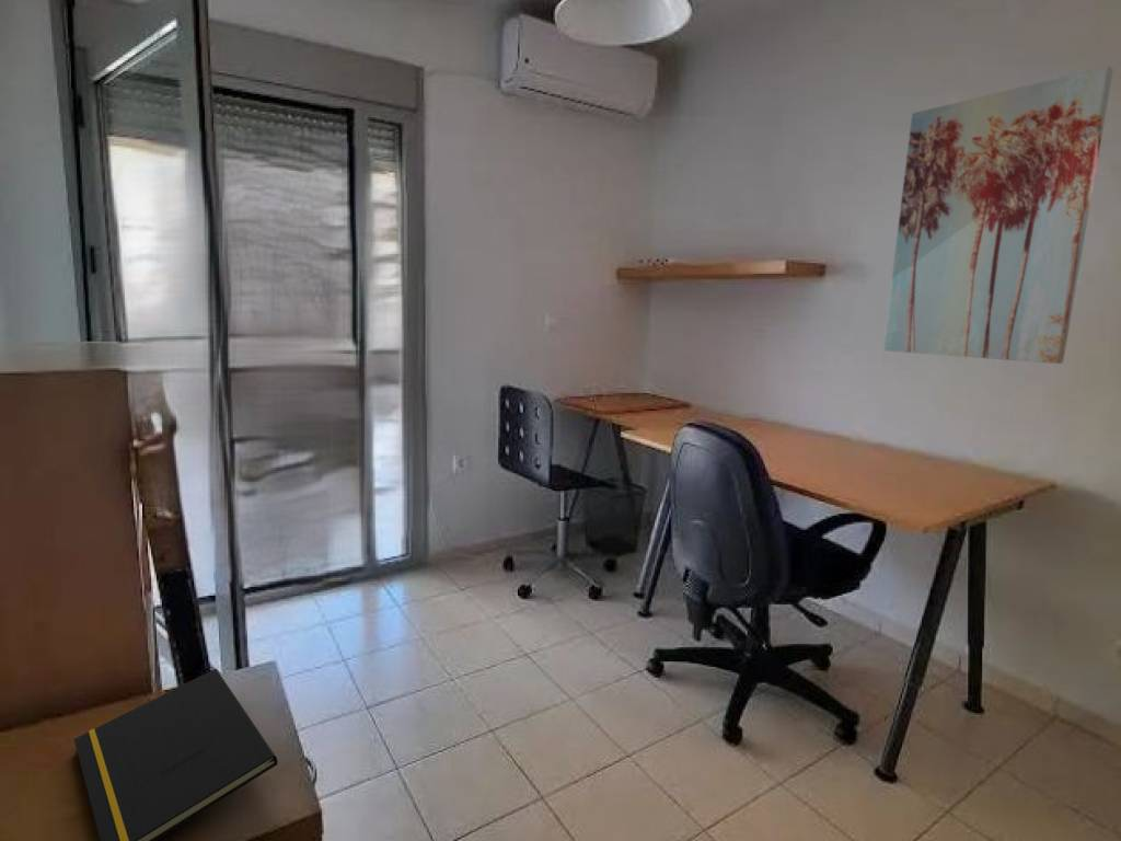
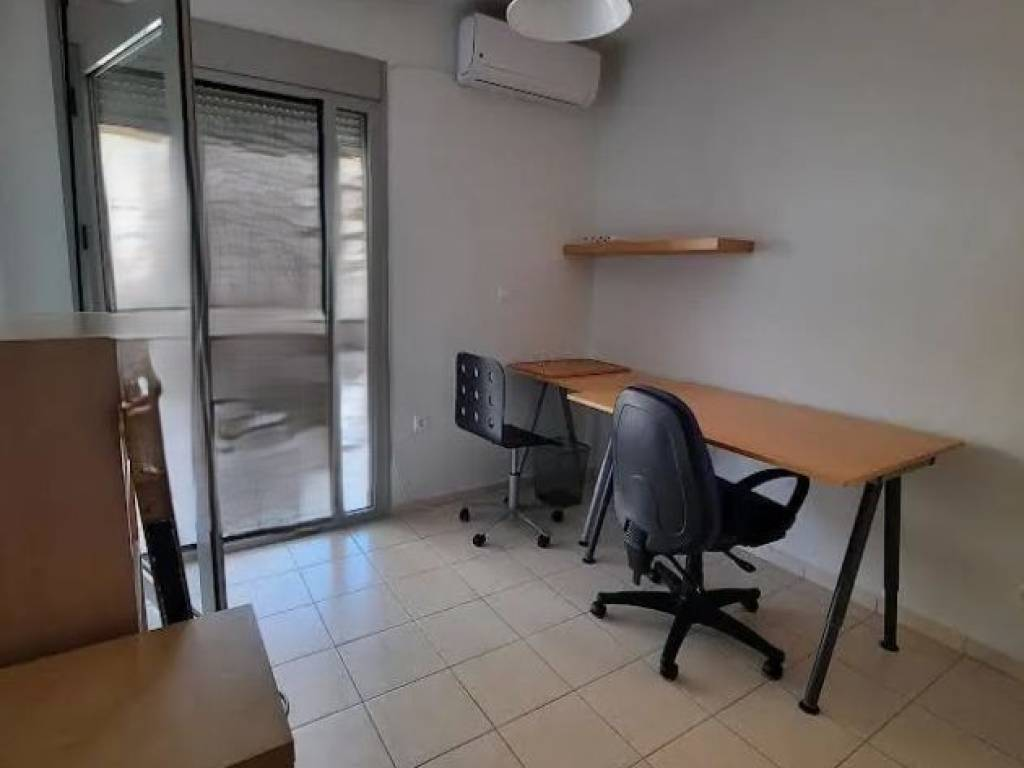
- wall art [882,65,1114,365]
- notepad [73,668,279,841]
